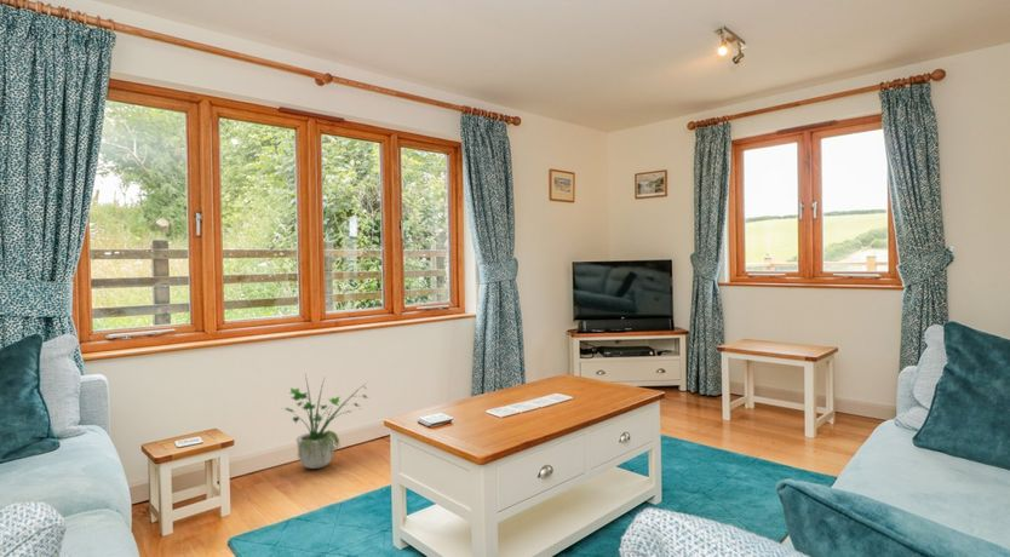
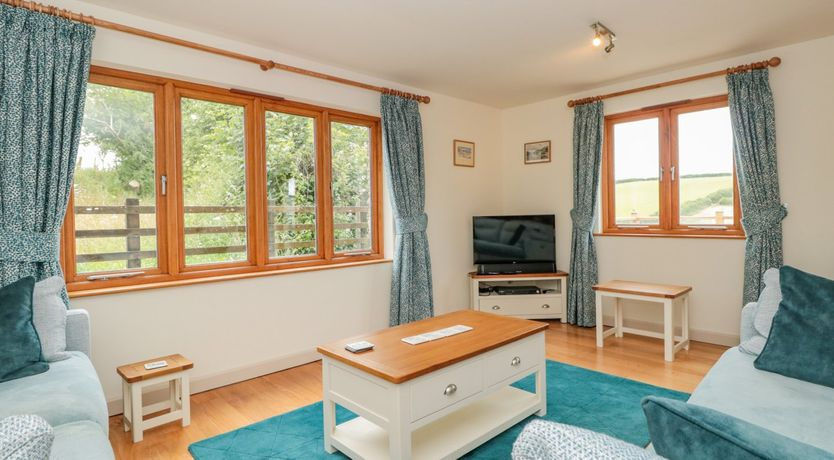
- potted plant [282,374,371,470]
